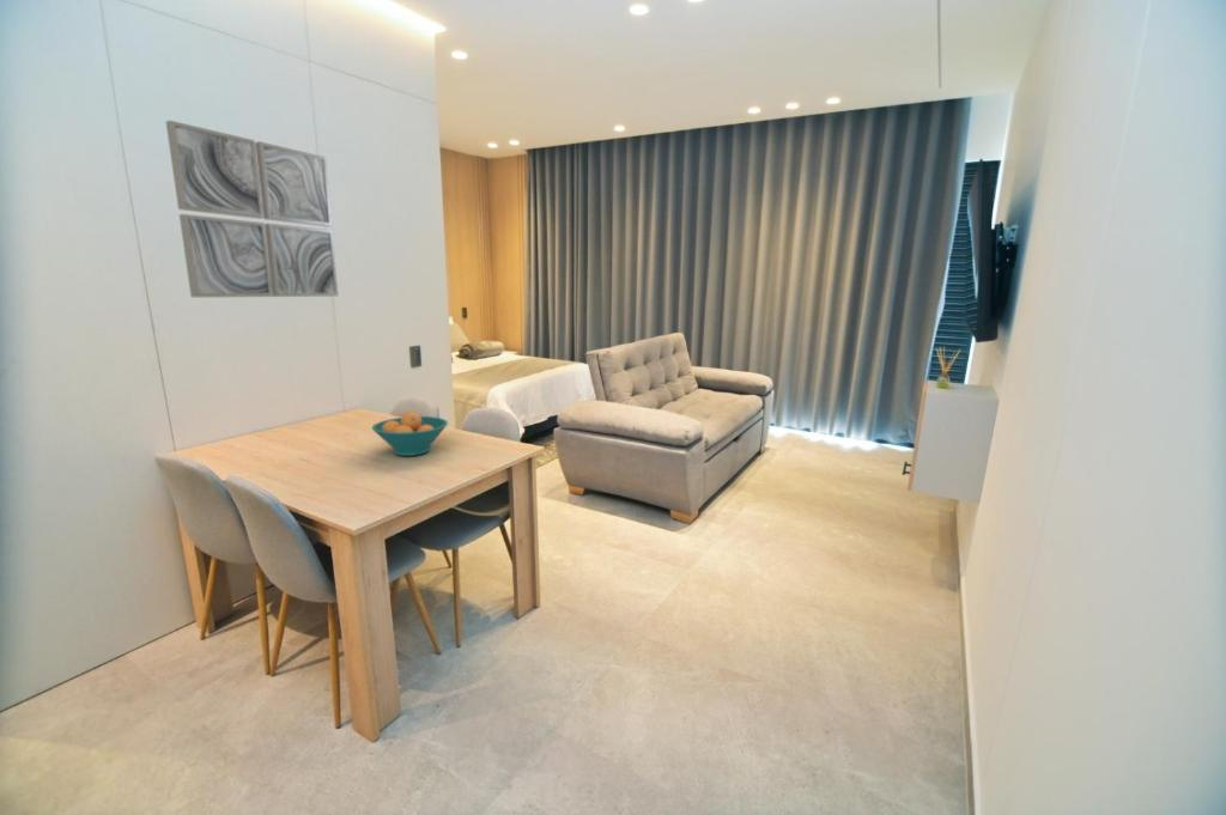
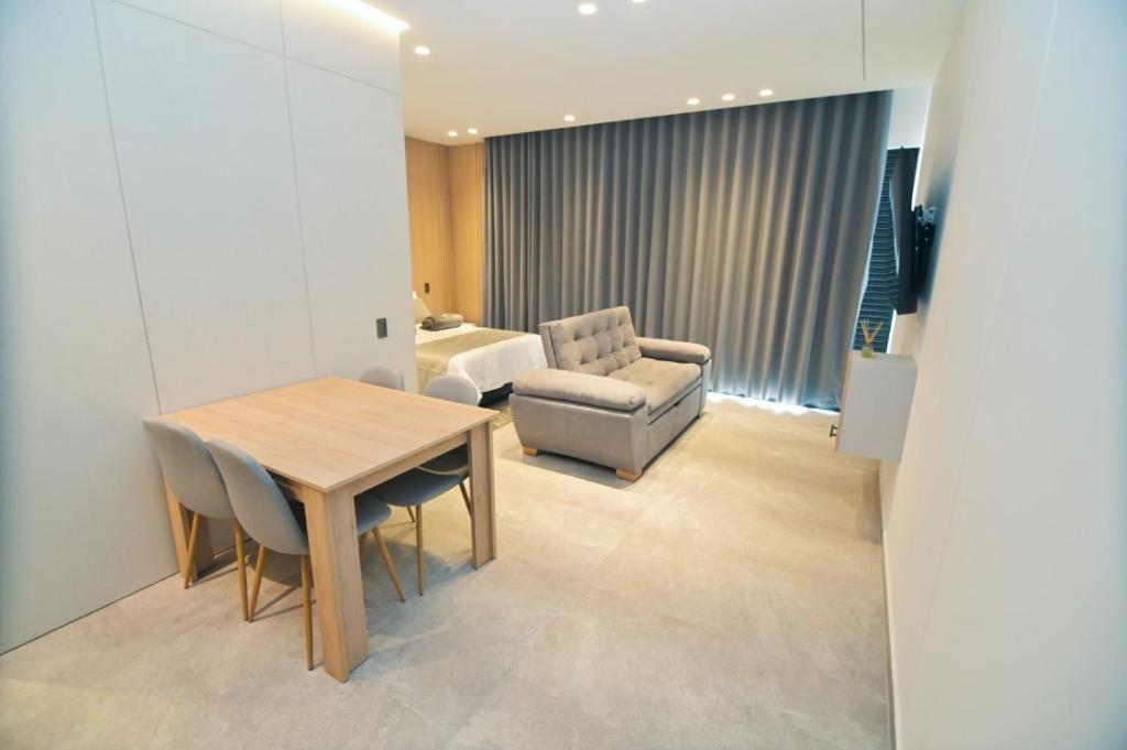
- fruit bowl [371,410,449,457]
- wall art [164,120,339,298]
